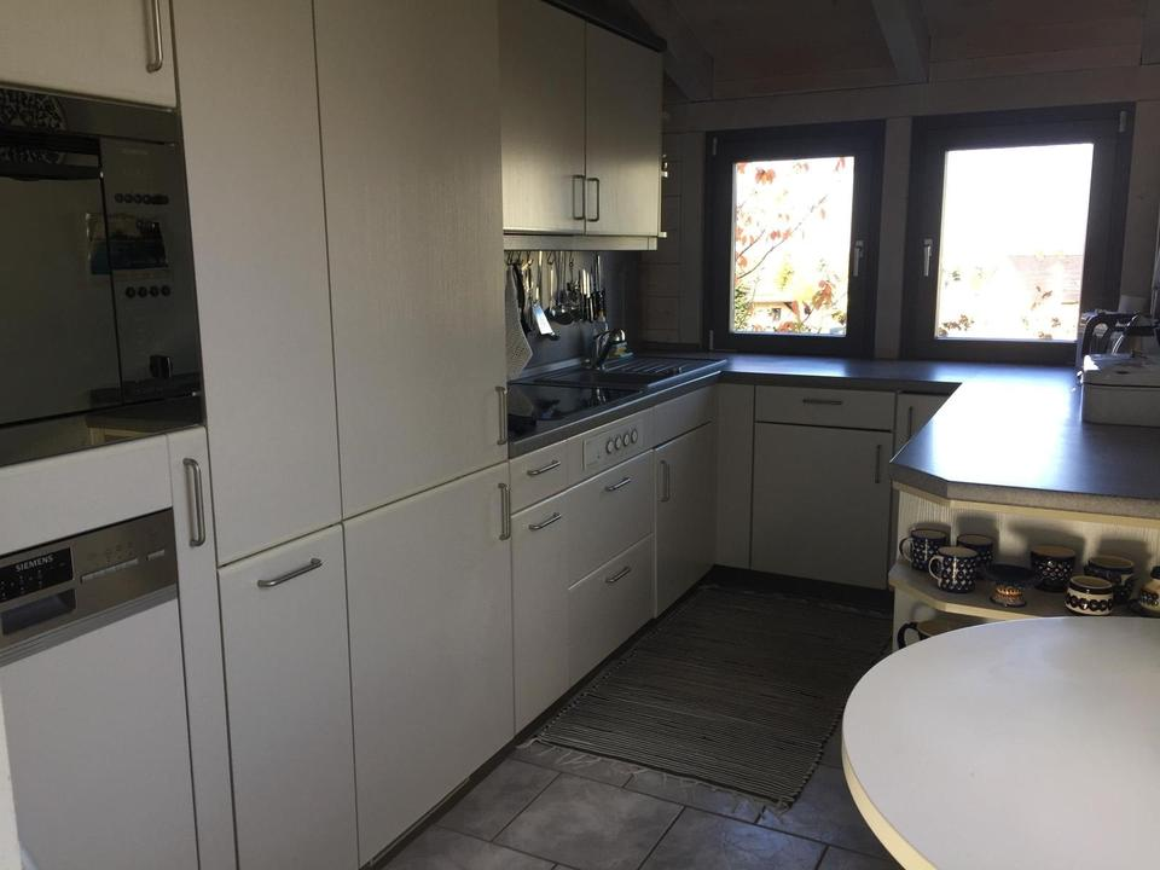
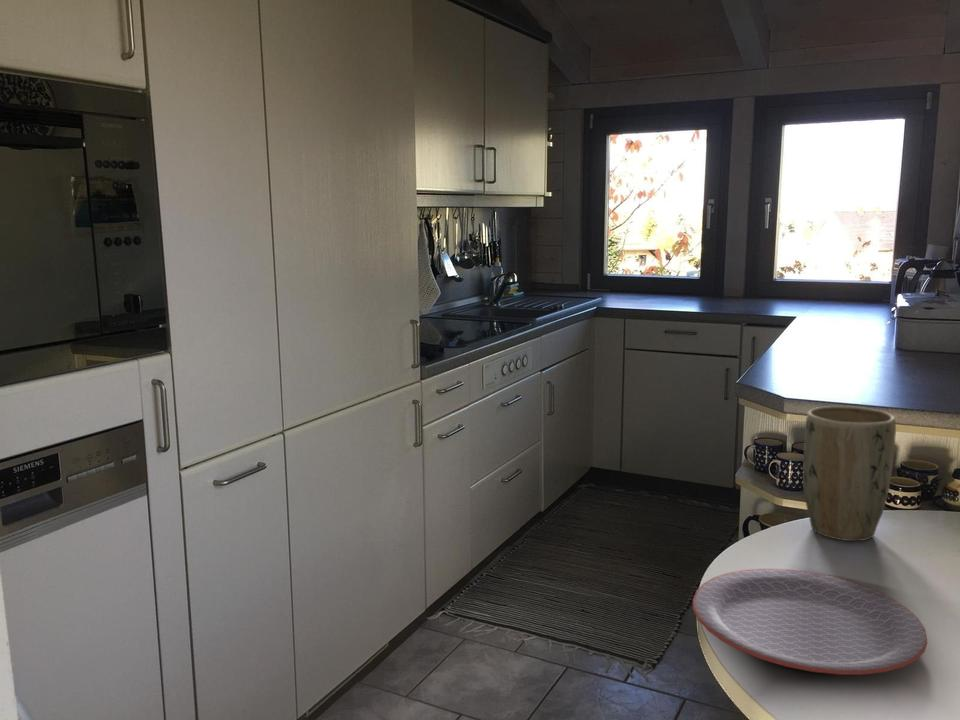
+ plant pot [802,405,897,542]
+ plate [692,568,929,676]
